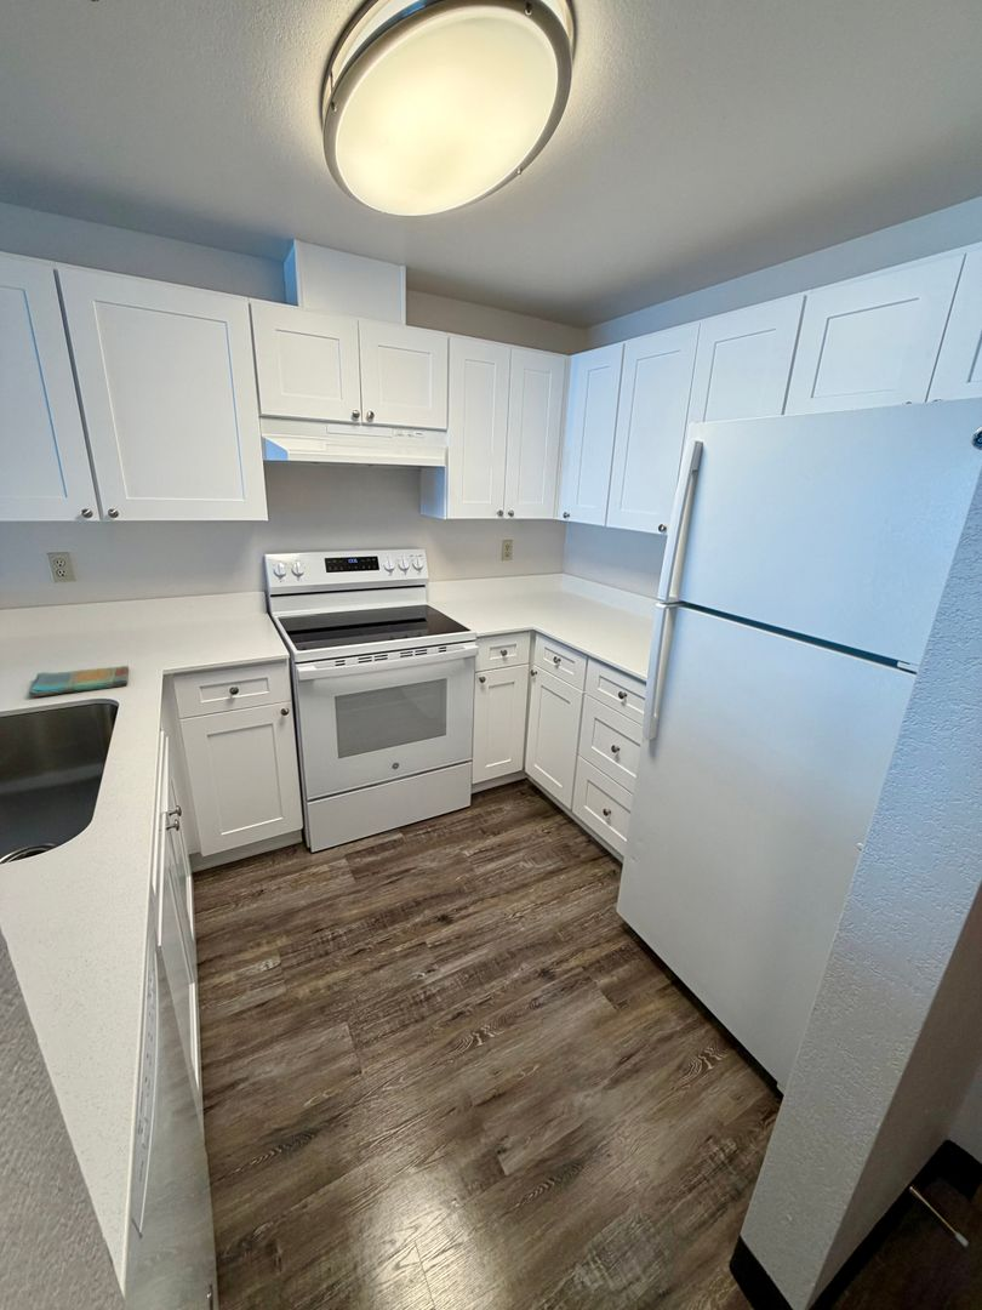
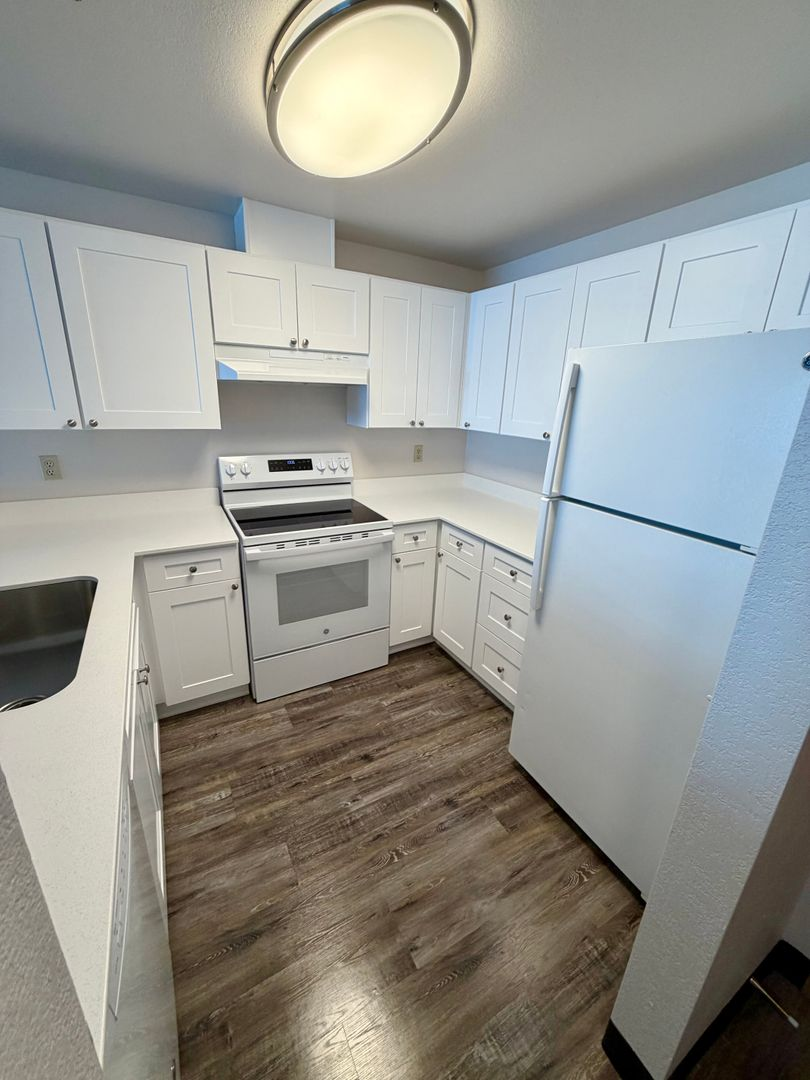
- dish towel [28,665,130,699]
